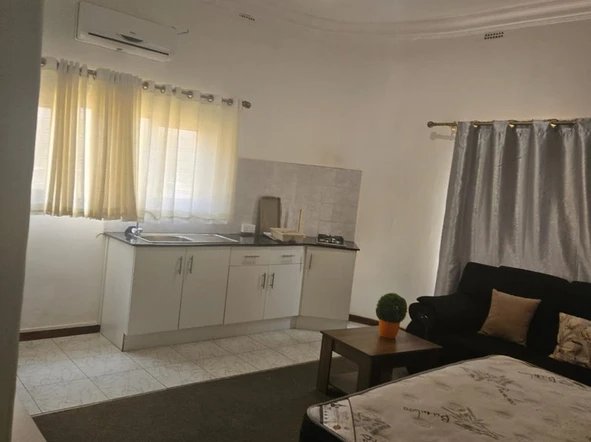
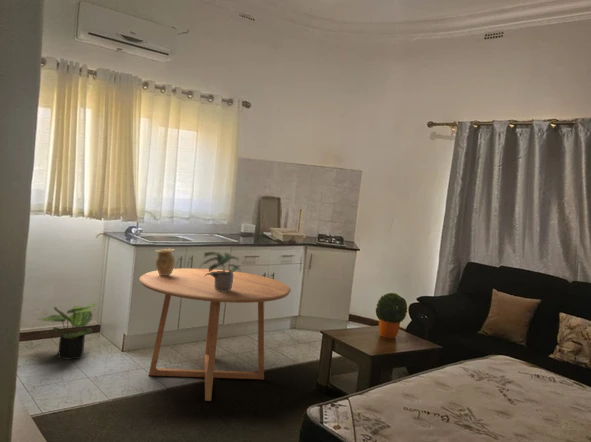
+ vase [154,248,176,275]
+ potted plant [38,303,96,361]
+ dining table [139,267,292,402]
+ potted plant [199,250,241,292]
